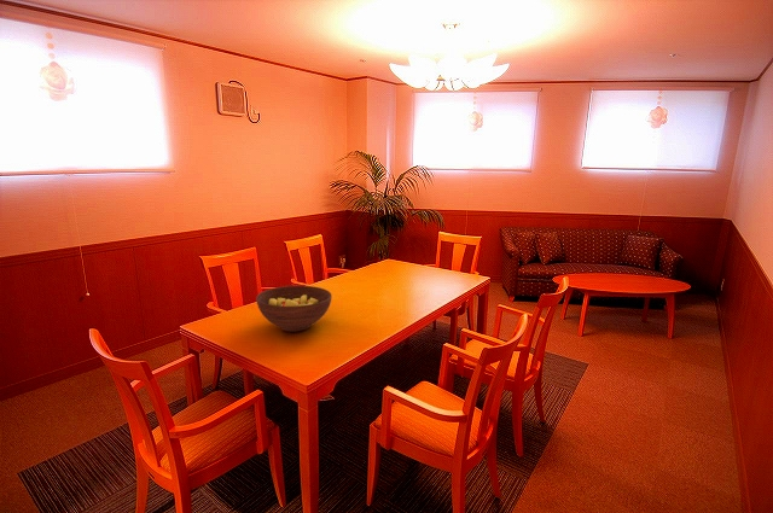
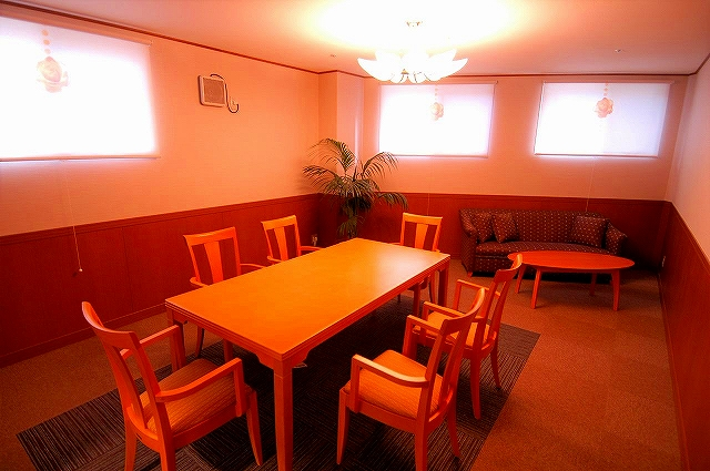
- fruit bowl [255,285,333,333]
